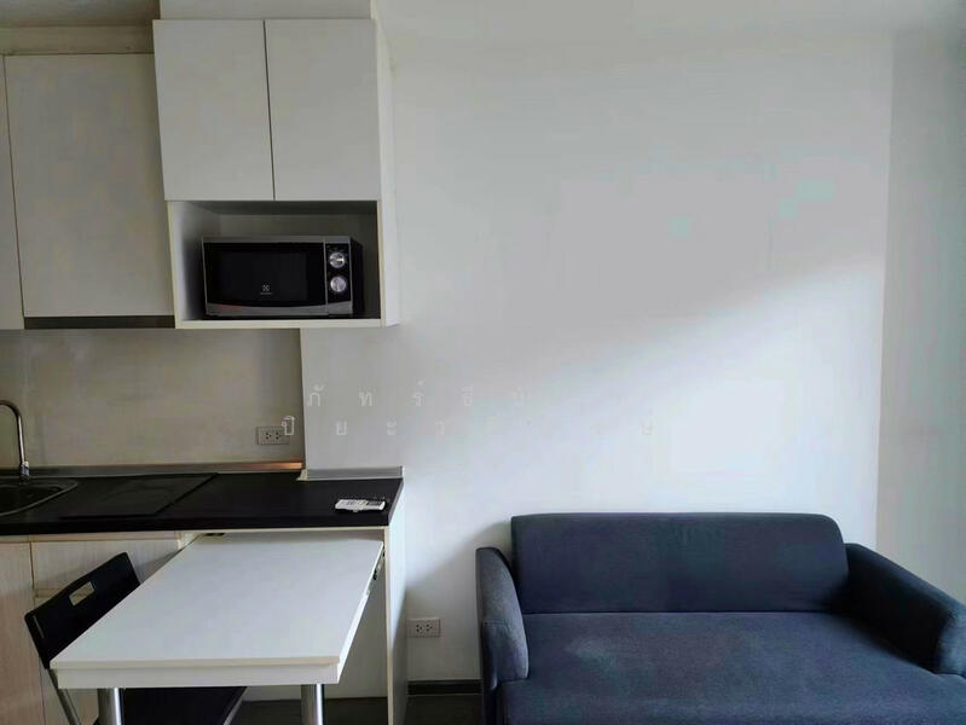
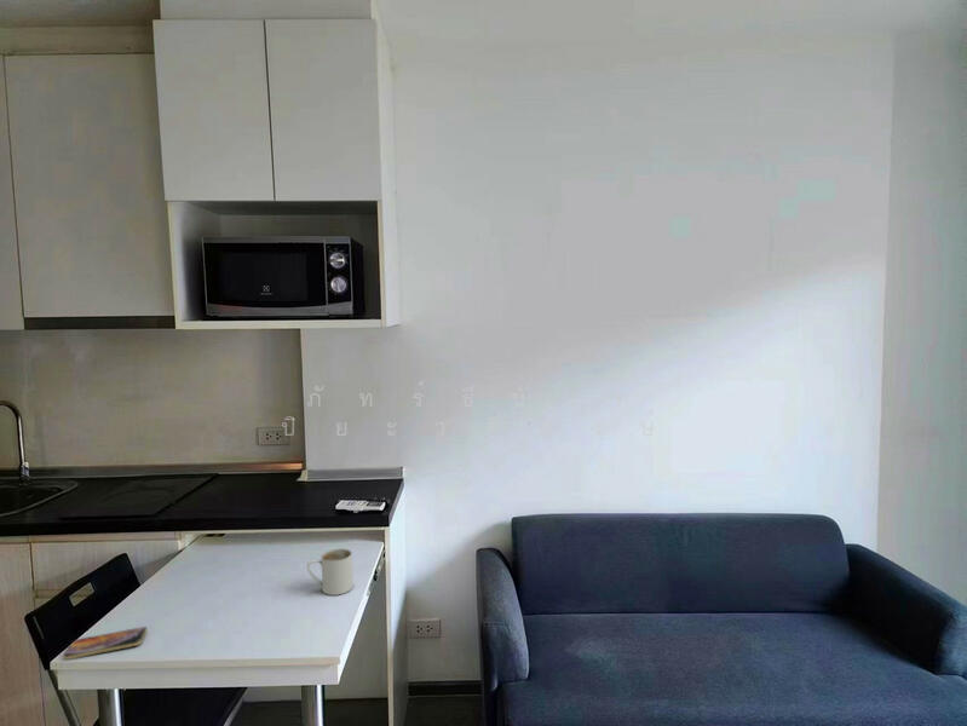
+ mug [306,547,355,597]
+ smartphone [62,626,149,661]
